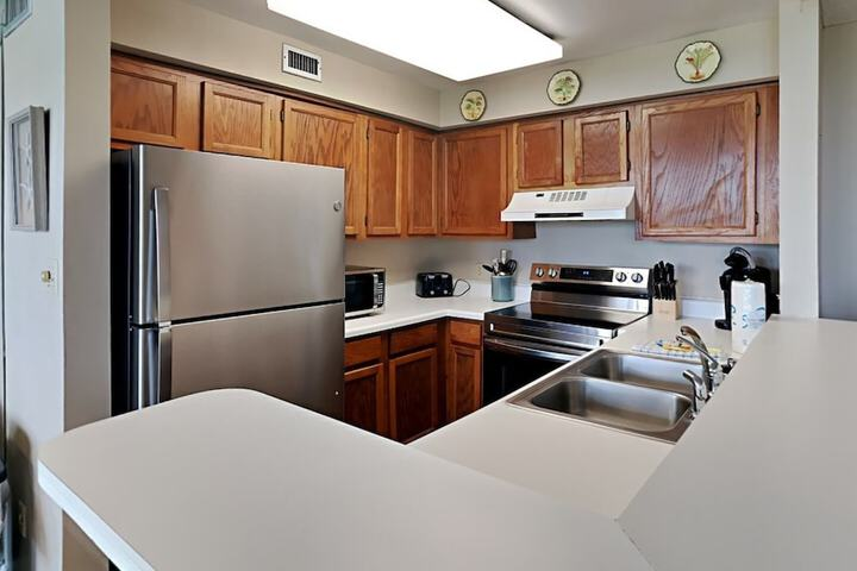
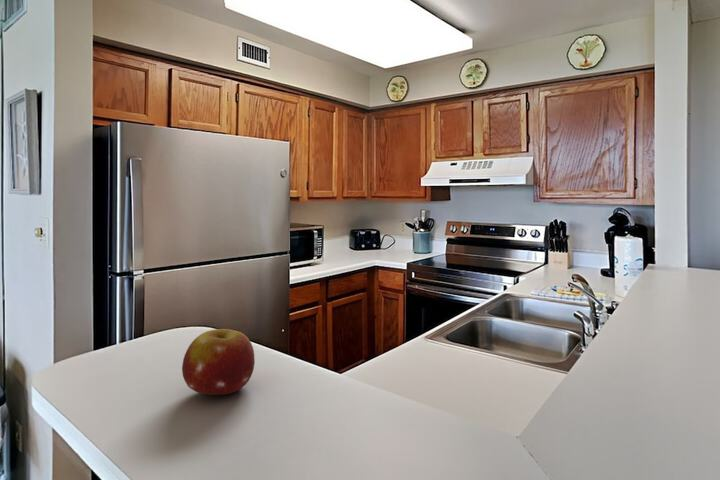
+ fruit [181,328,256,396]
